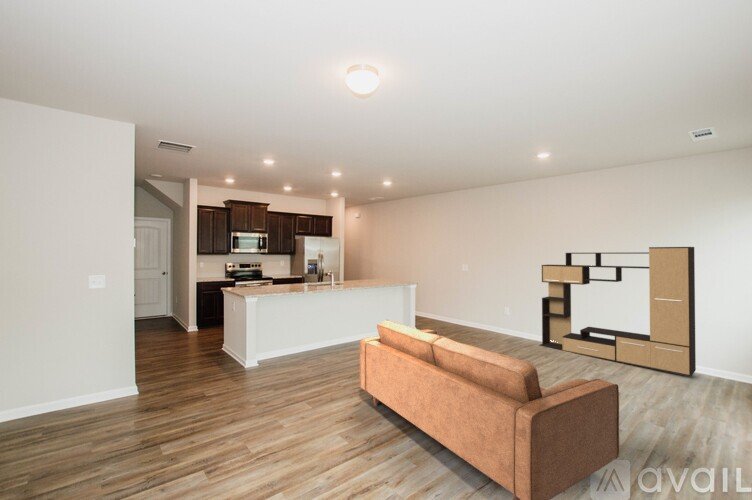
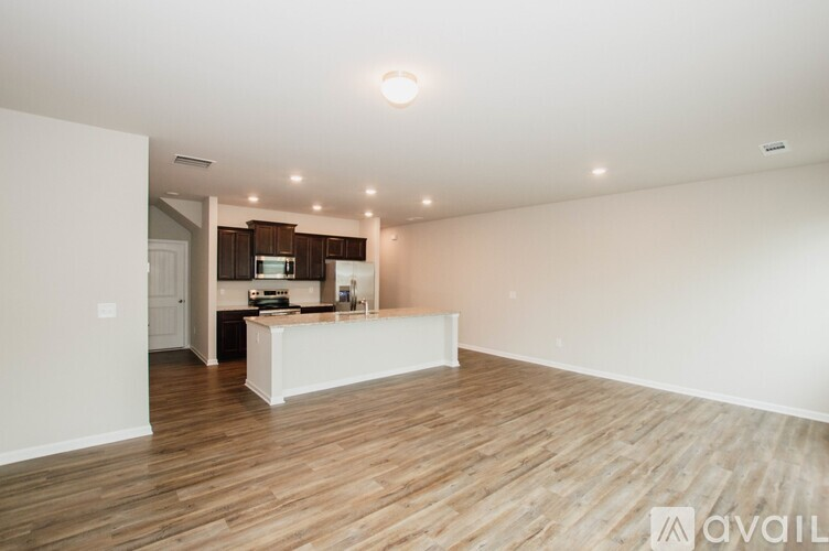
- media console [538,246,697,377]
- sofa [359,319,620,500]
